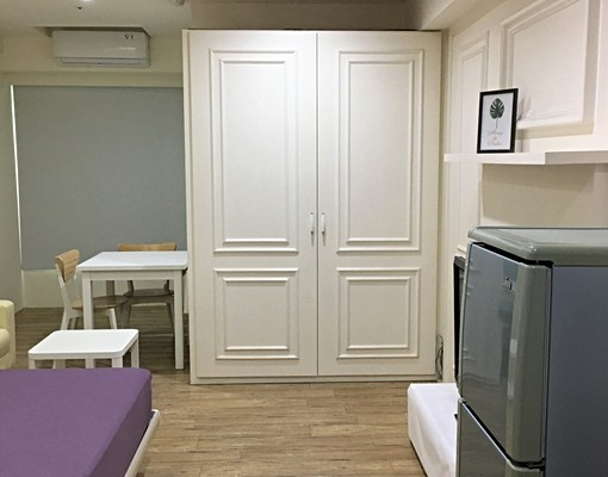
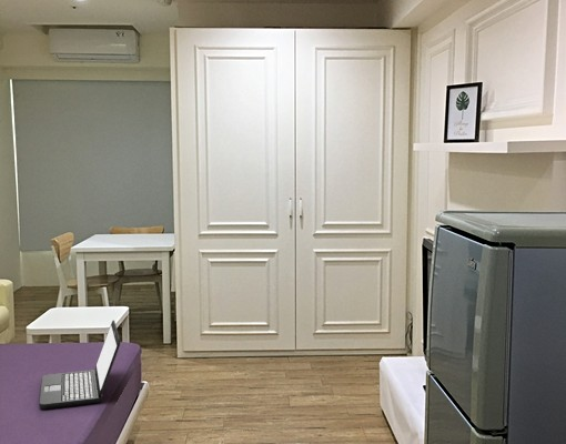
+ laptop [38,319,121,411]
